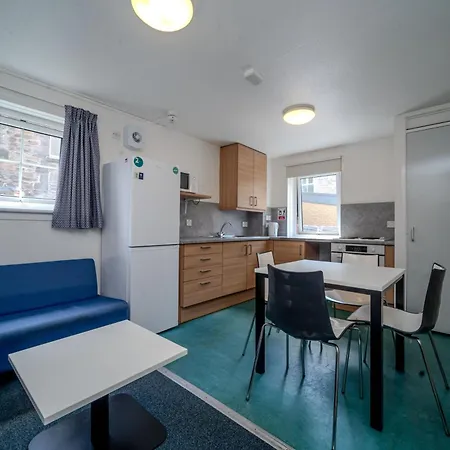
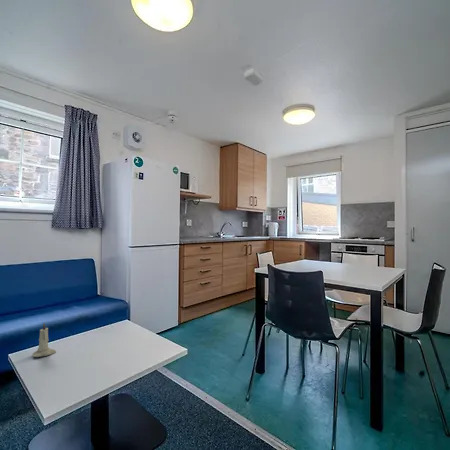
+ candle [31,322,57,358]
